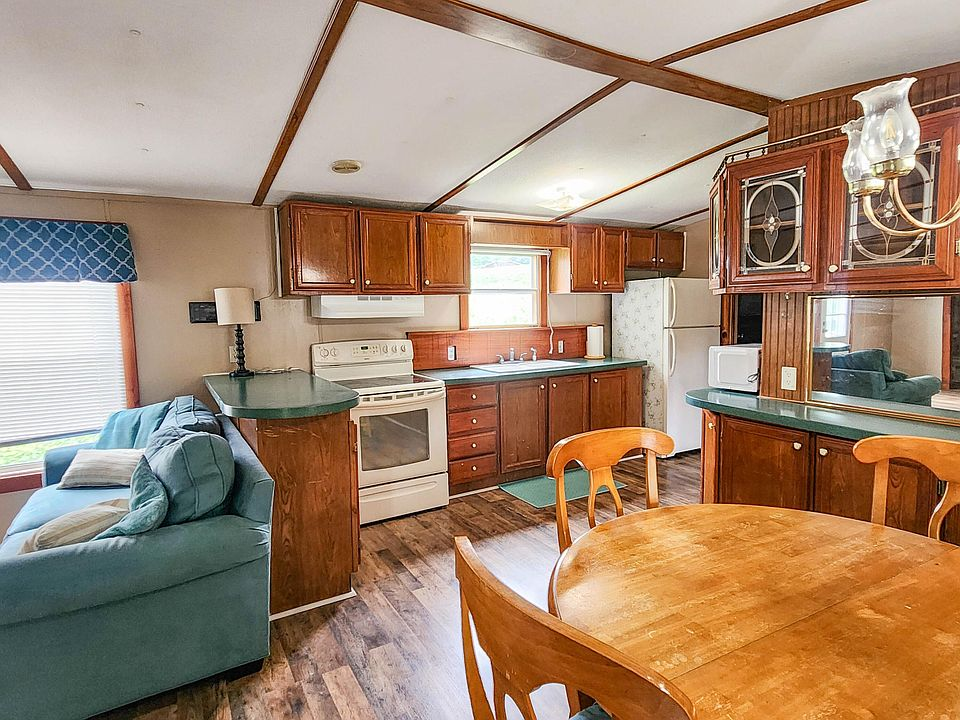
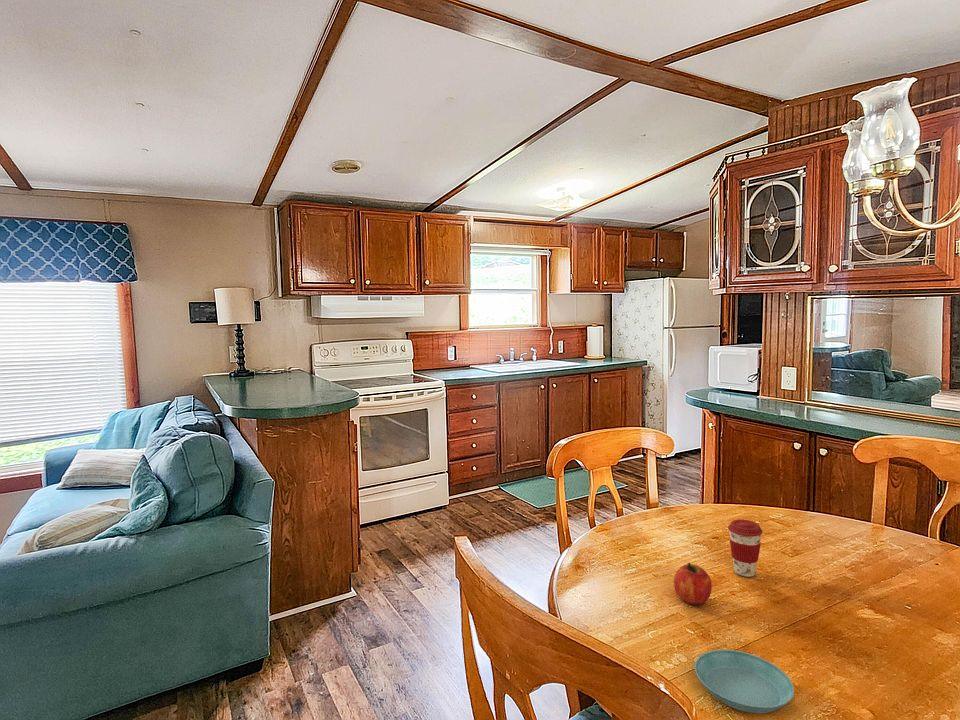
+ coffee cup [727,519,764,578]
+ saucer [694,649,795,714]
+ fruit [673,562,713,606]
